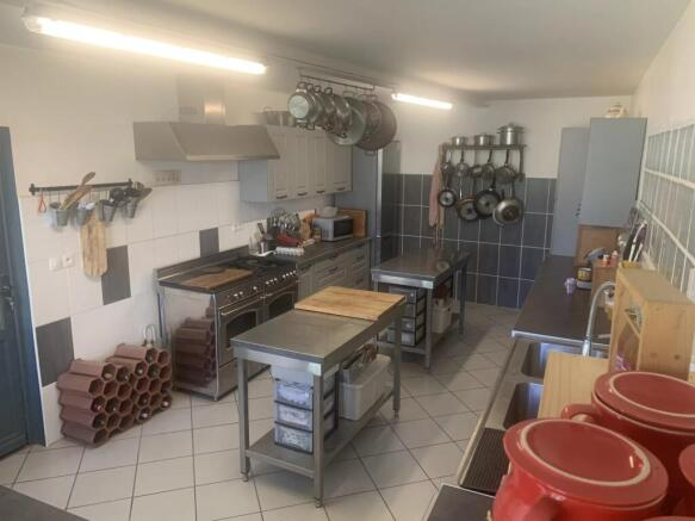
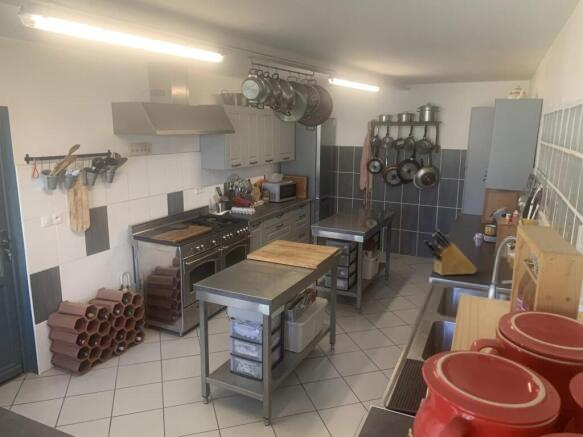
+ knife block [423,229,478,276]
